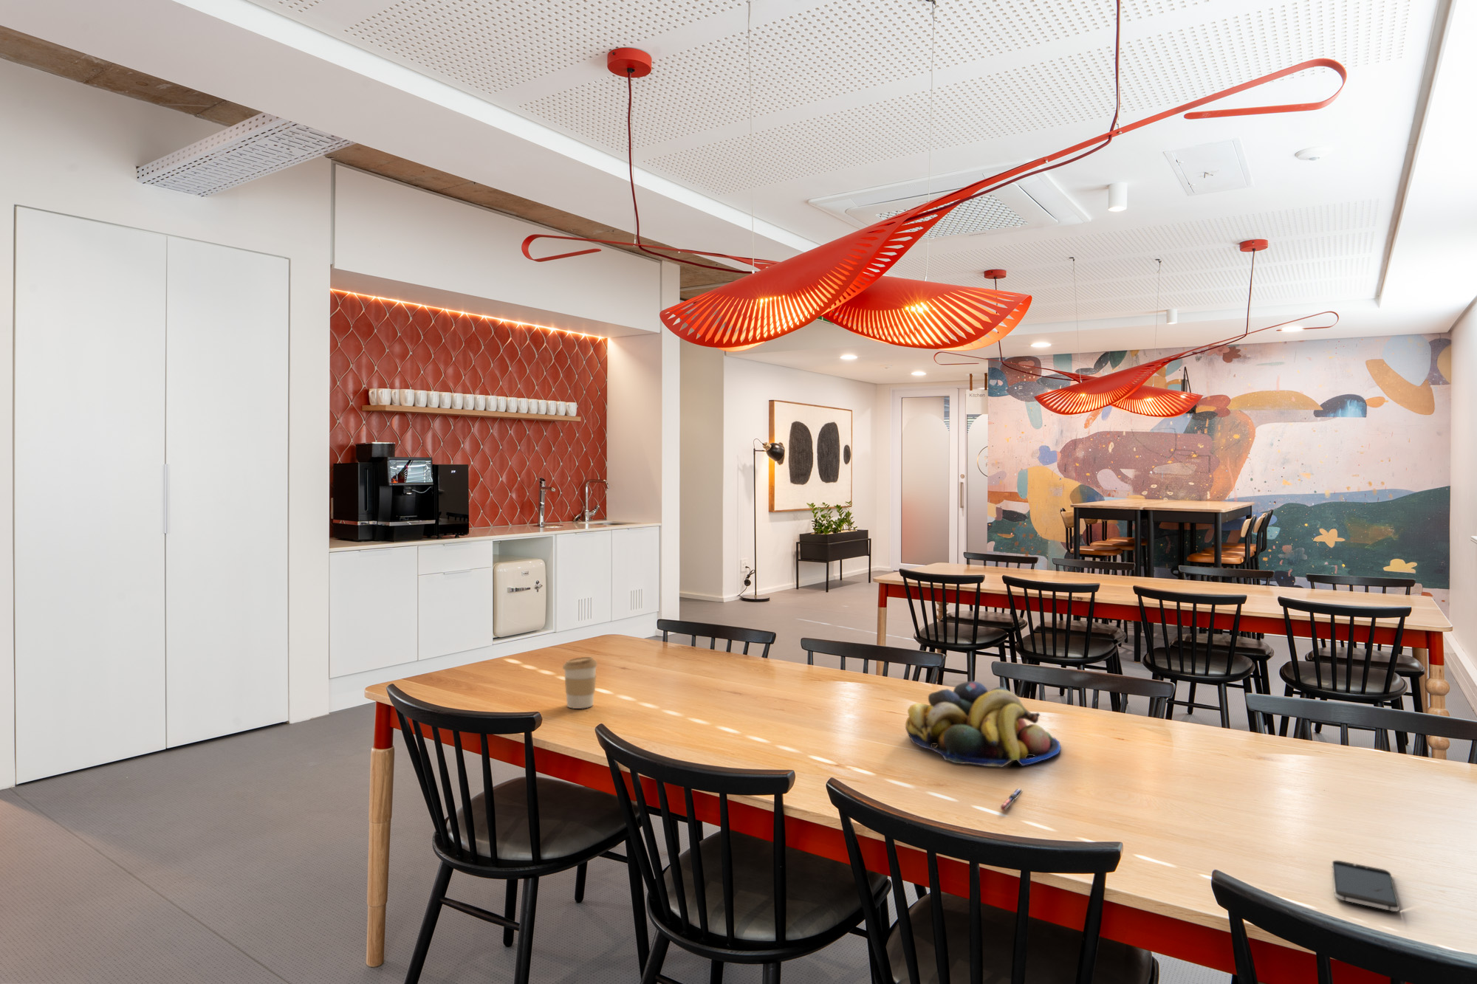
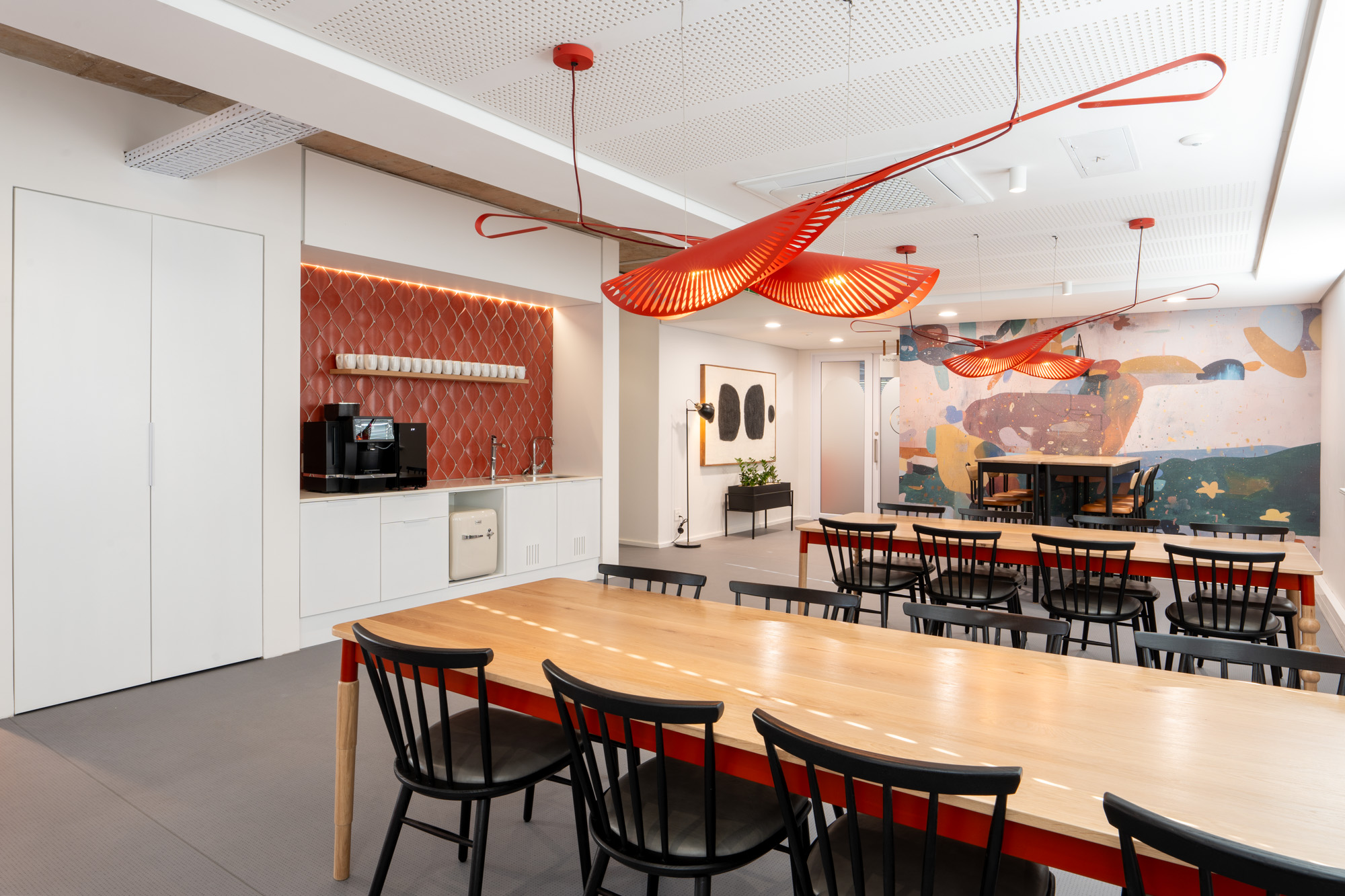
- coffee cup [562,657,598,709]
- fruit bowl [905,681,1061,768]
- pen [998,787,1022,810]
- smartphone [1331,860,1400,912]
